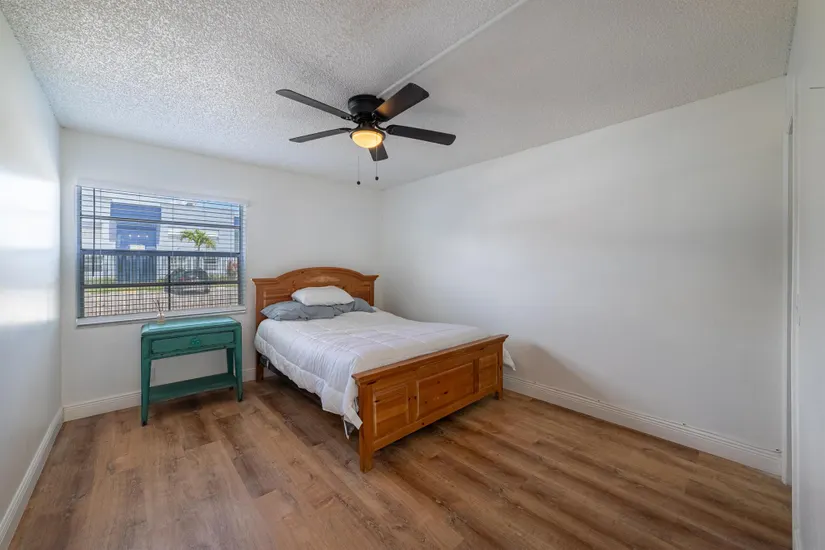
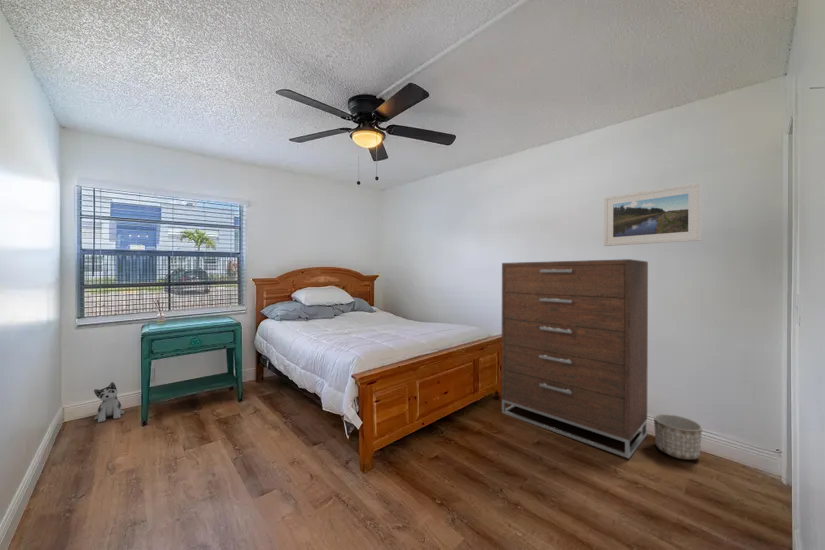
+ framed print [603,181,702,247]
+ planter [653,413,703,460]
+ plush toy [93,381,125,423]
+ dresser [500,258,649,459]
